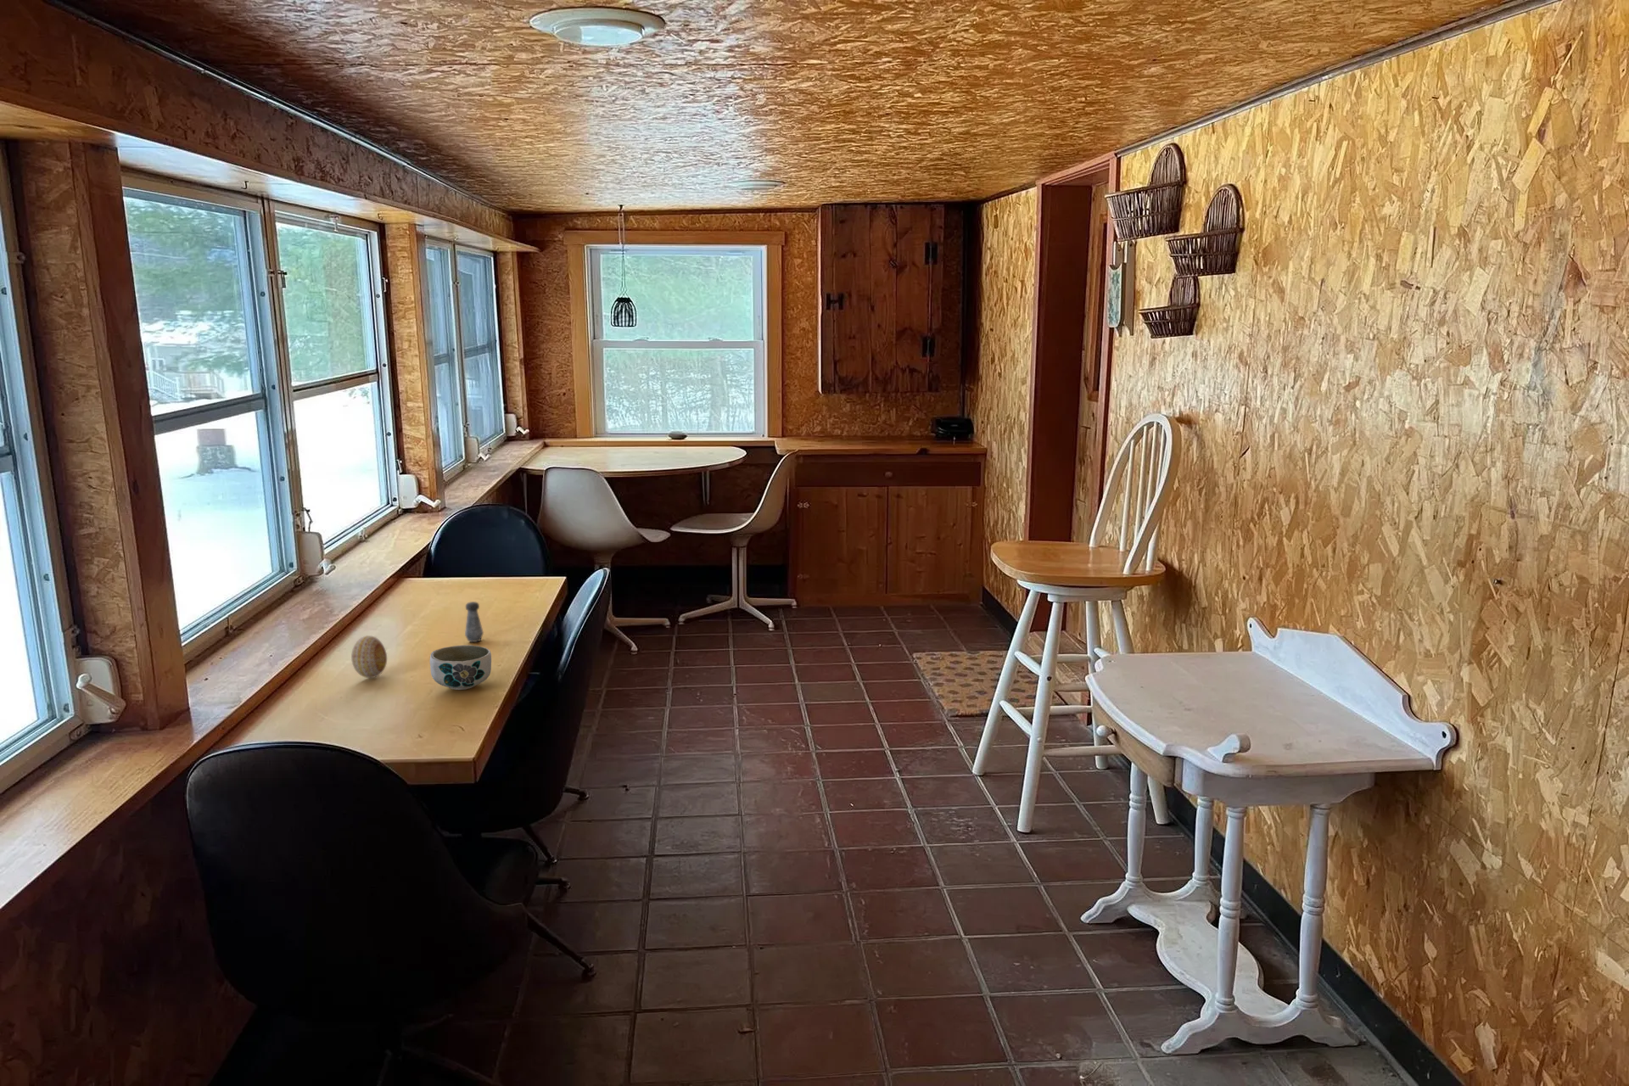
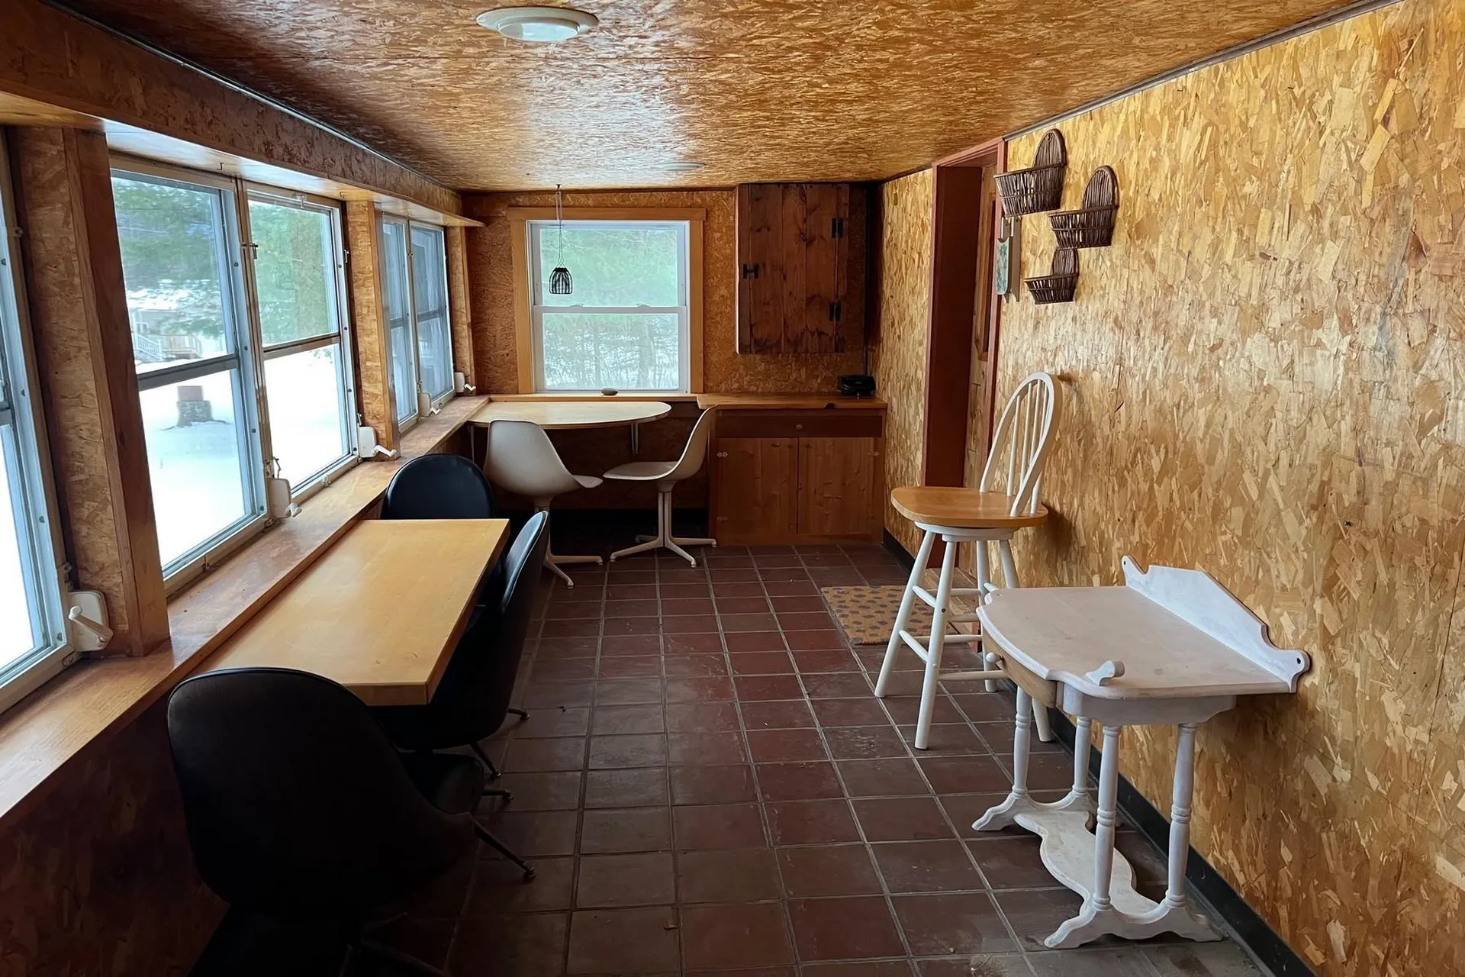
- salt shaker [464,601,485,644]
- decorative egg [350,635,388,679]
- bowl [429,644,492,691]
